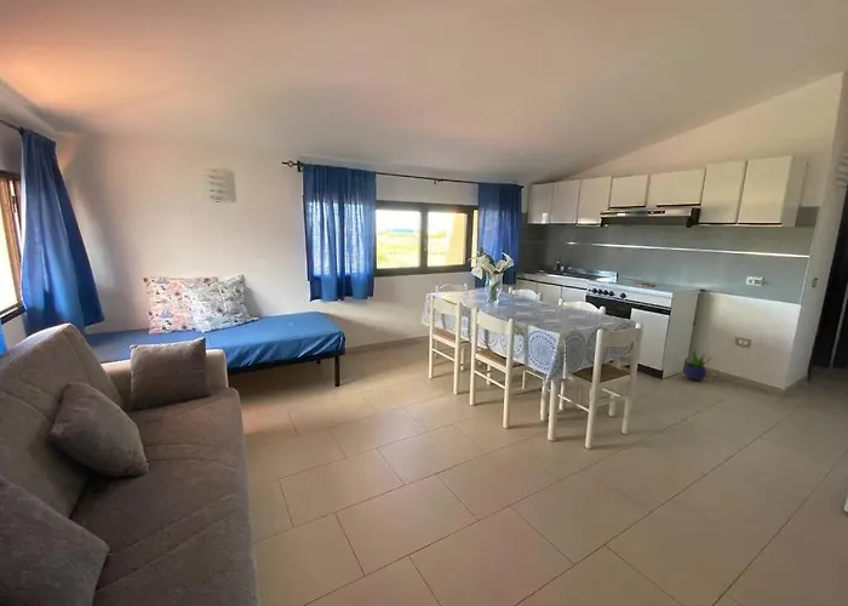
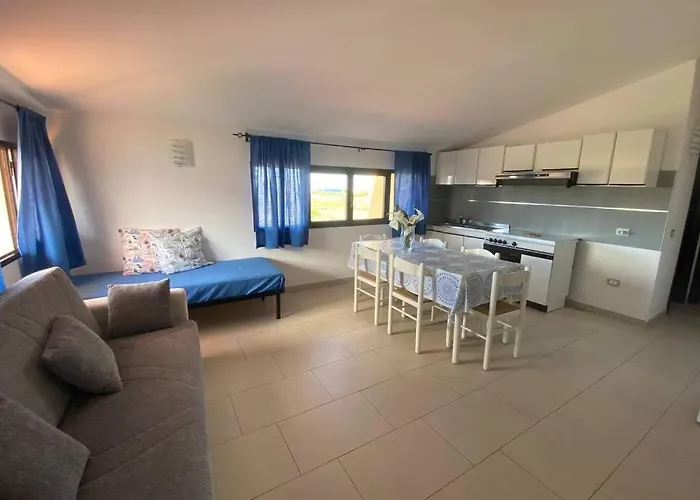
- potted plant [682,348,715,382]
